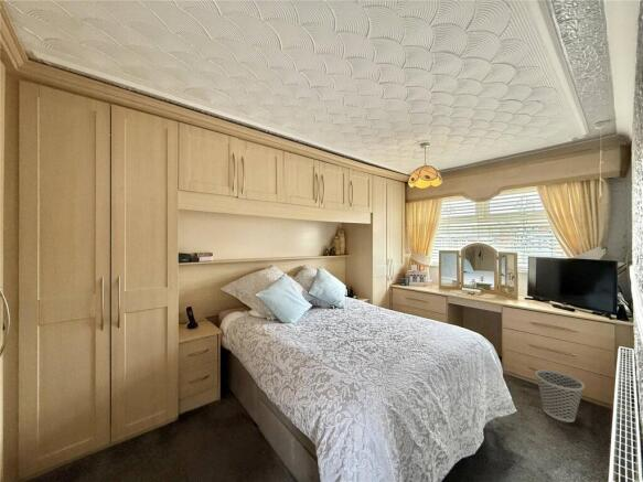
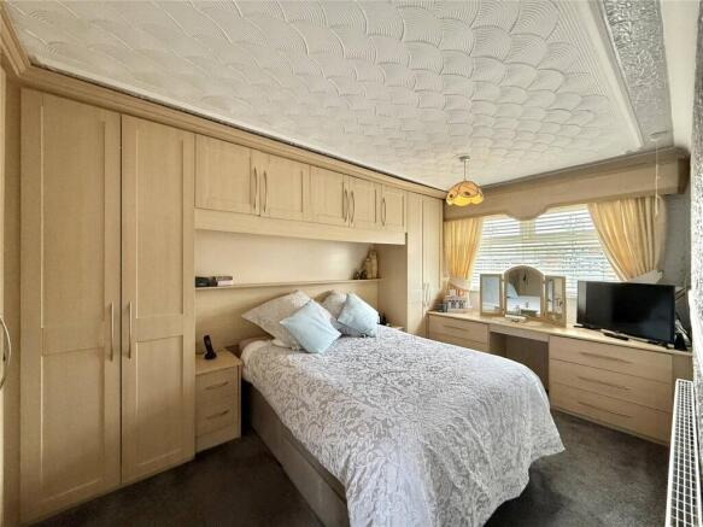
- wastebasket [535,368,586,424]
